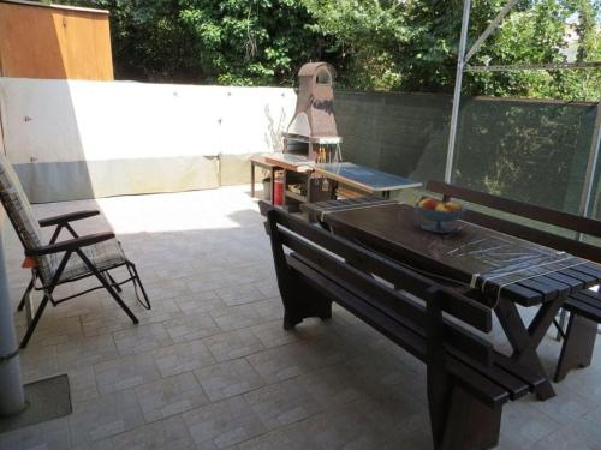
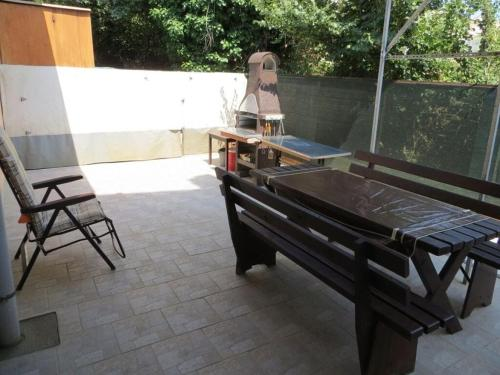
- fruit bowl [413,197,469,234]
